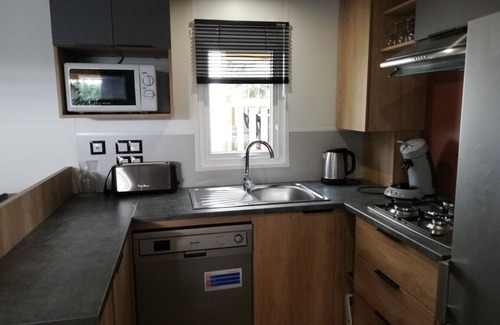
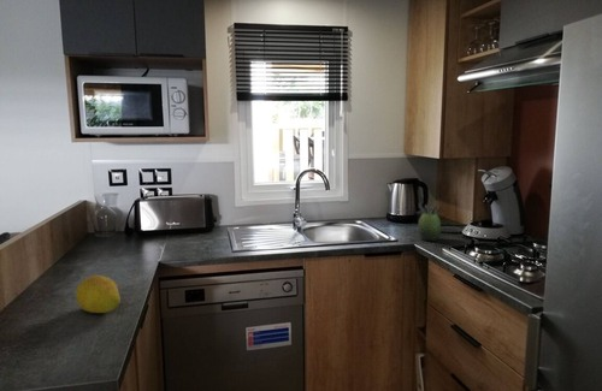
+ fruit [75,274,122,314]
+ succulent plant [417,202,444,242]
